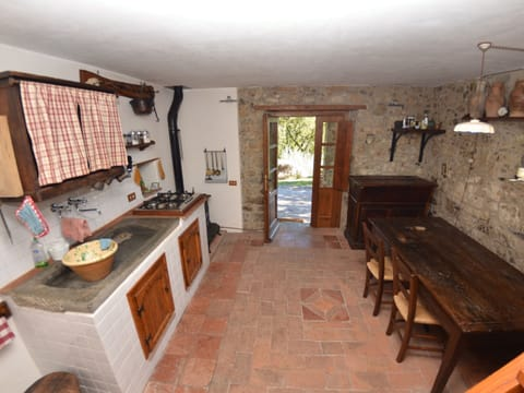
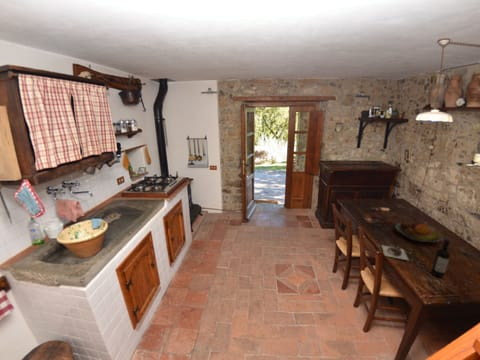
+ wine bottle [380,238,451,278]
+ fruit bowl [395,219,444,243]
